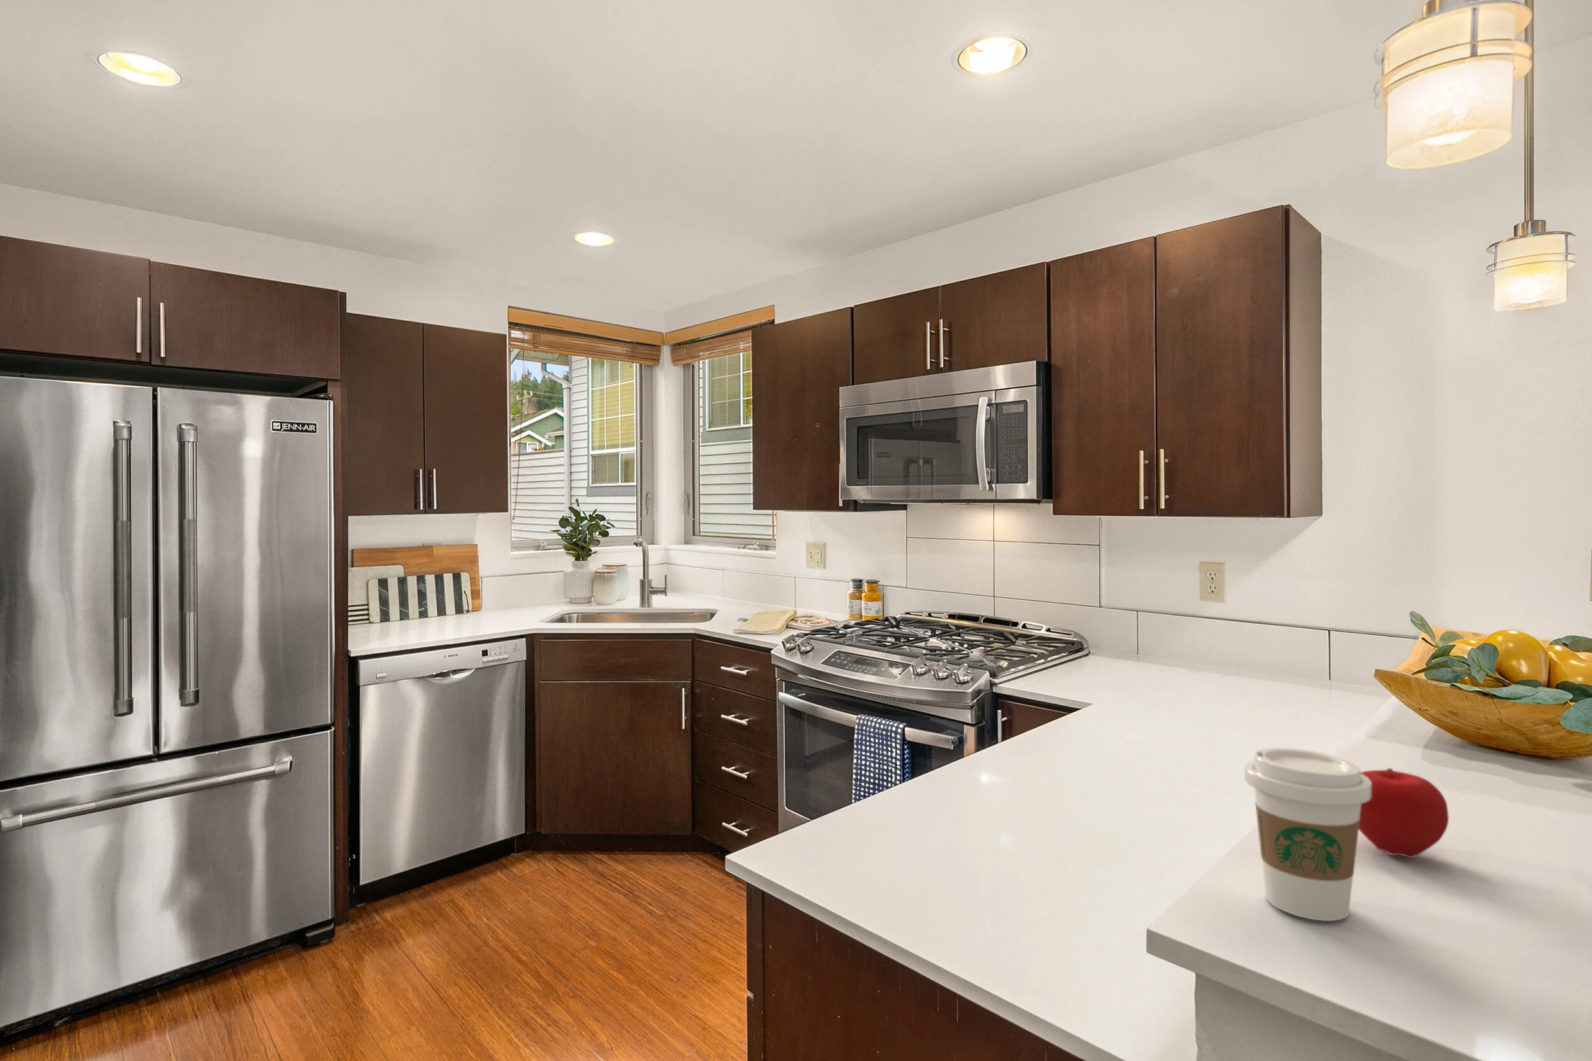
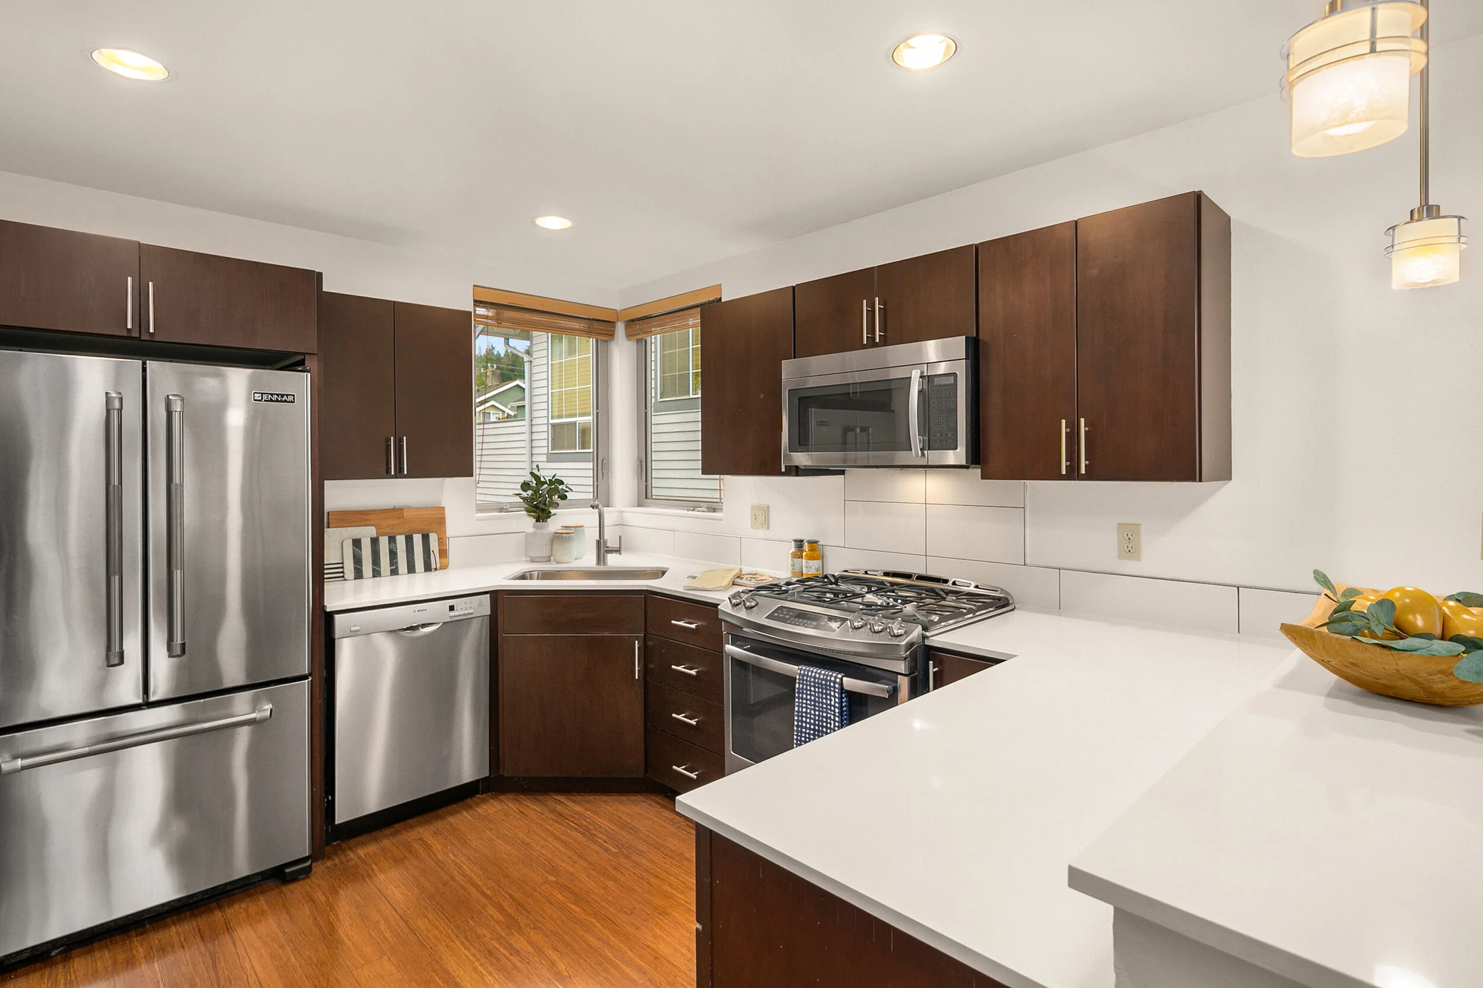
- coffee cup [1244,747,1372,921]
- apple [1359,767,1450,859]
